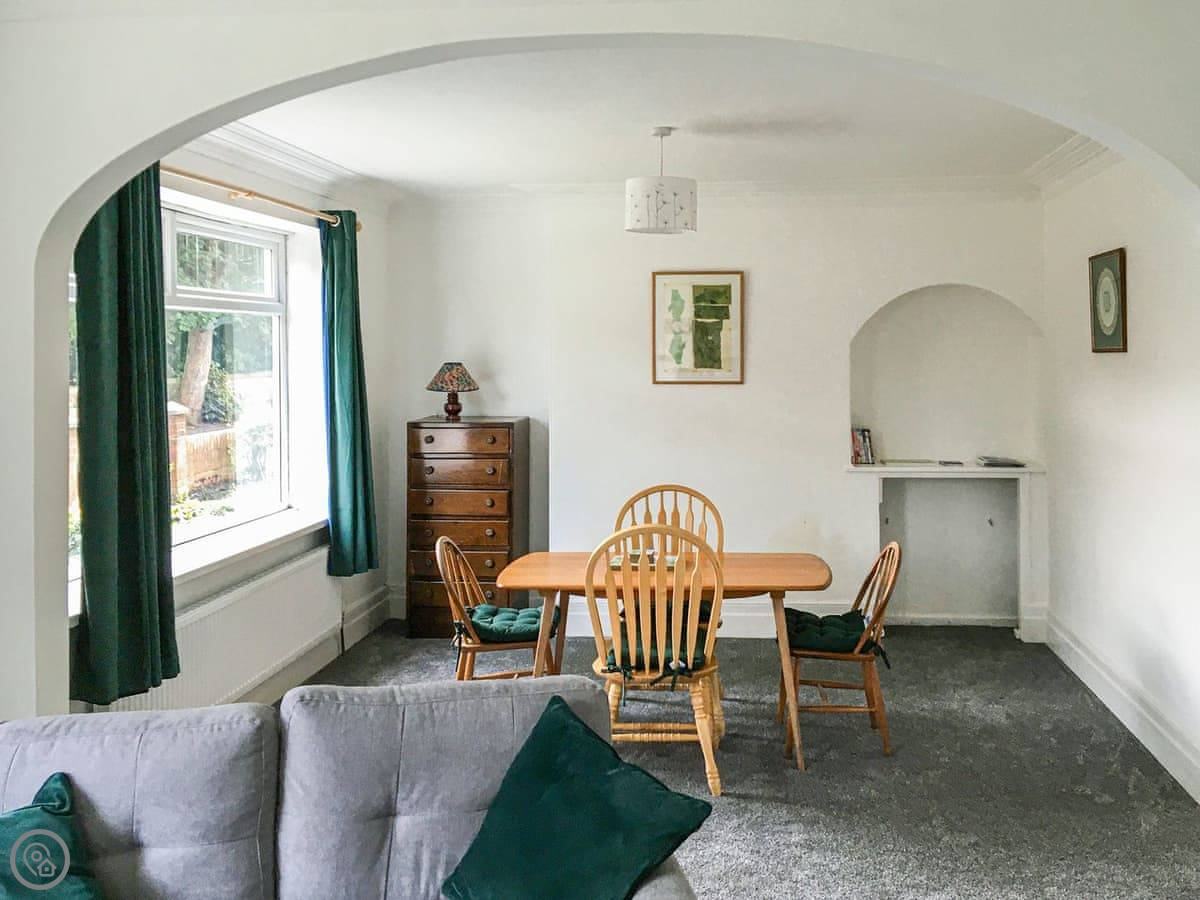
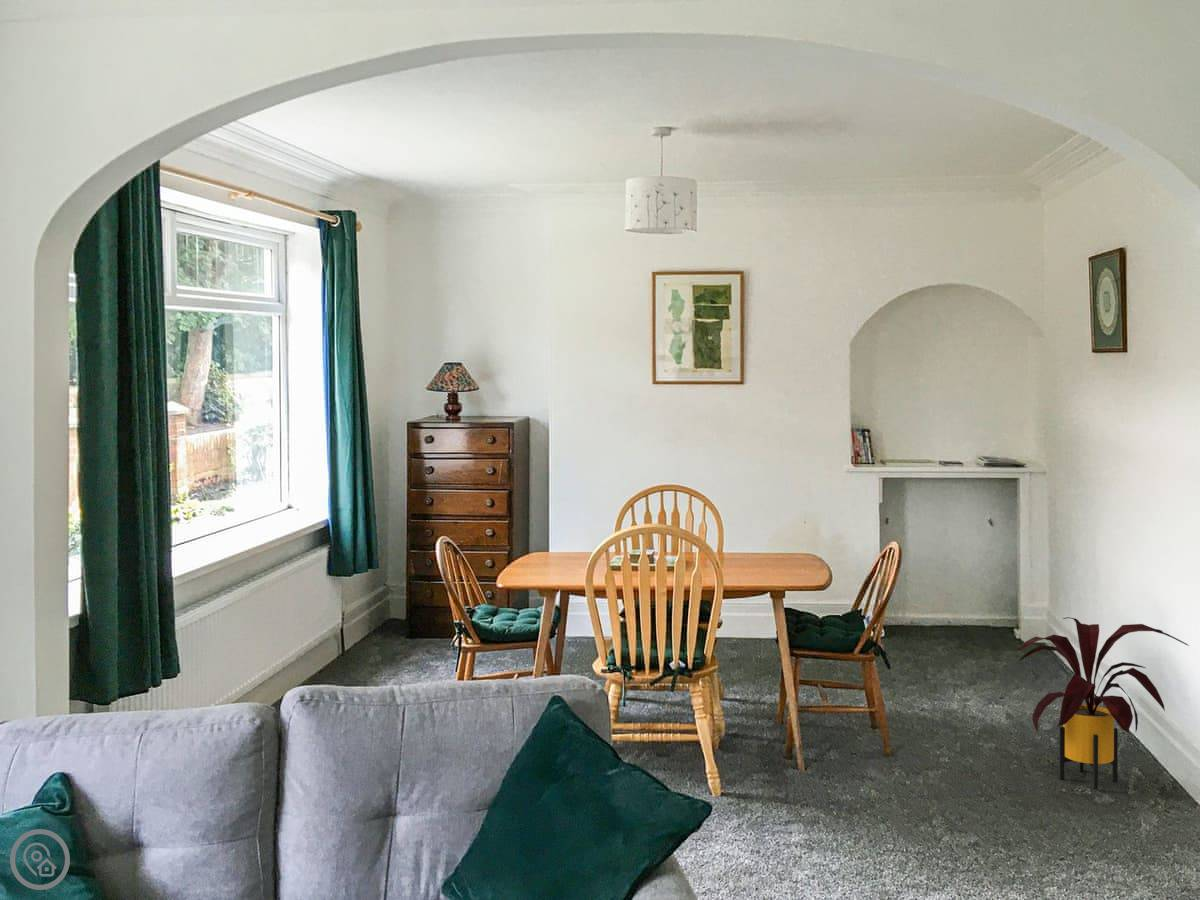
+ house plant [1013,616,1190,790]
